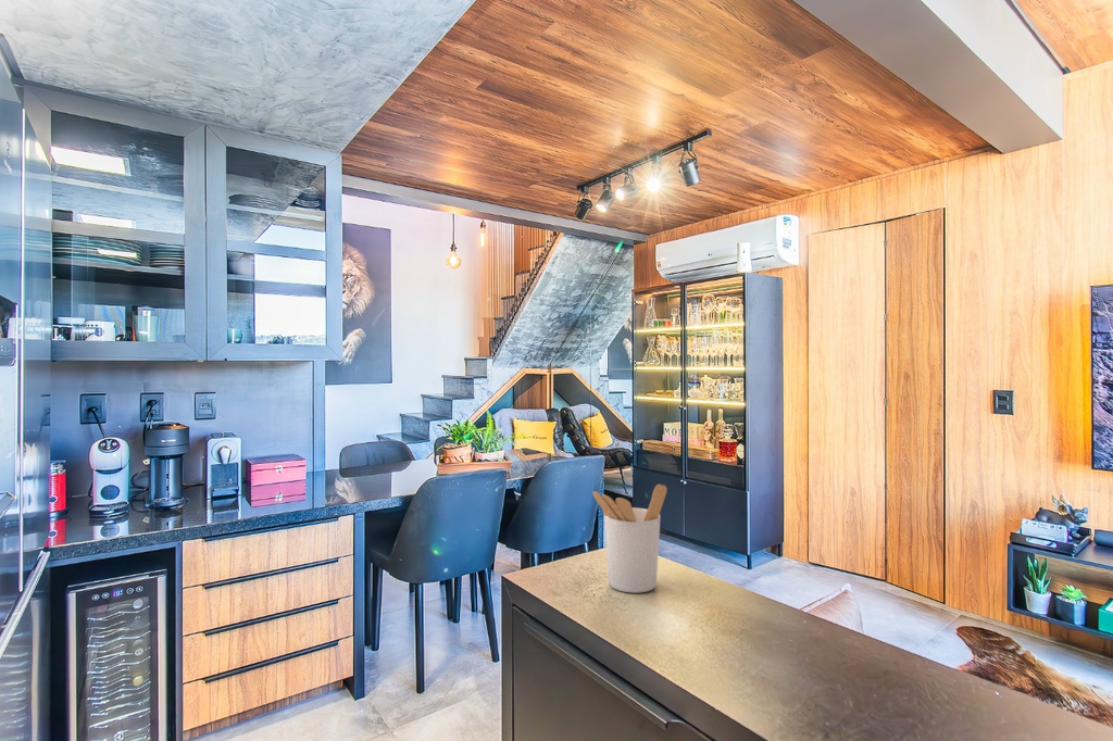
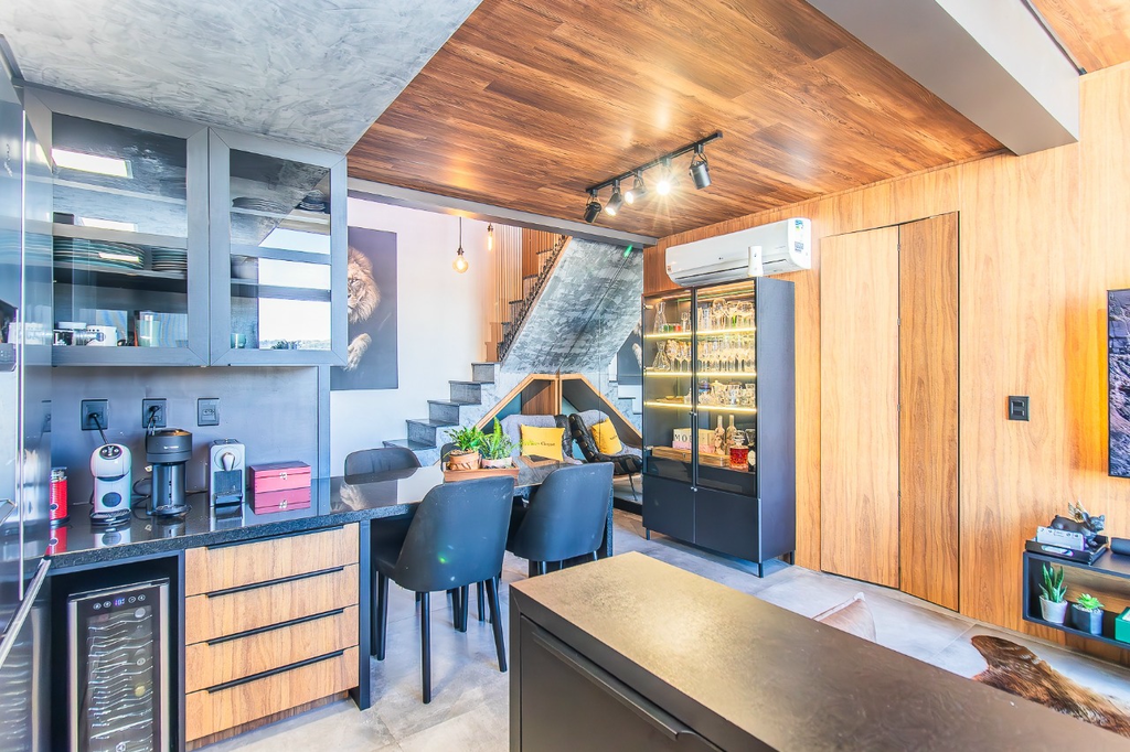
- utensil holder [591,483,668,594]
